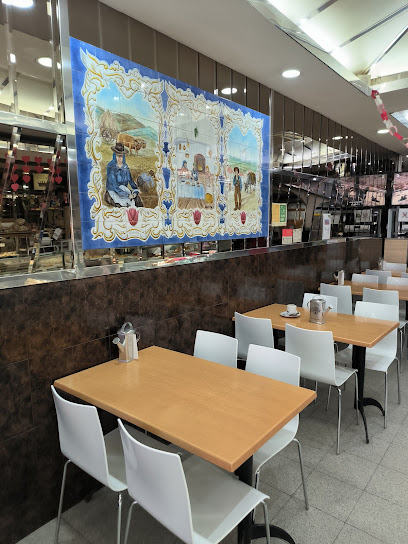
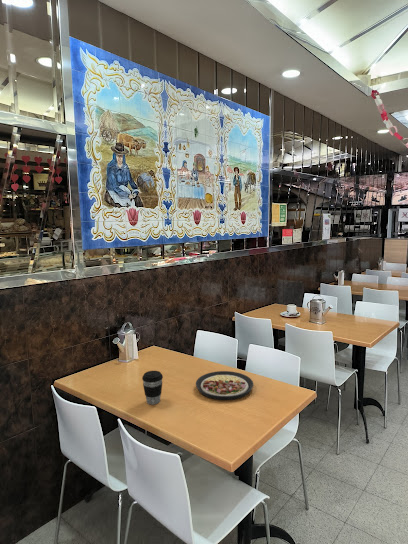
+ plate [195,370,254,401]
+ coffee cup [141,370,164,406]
